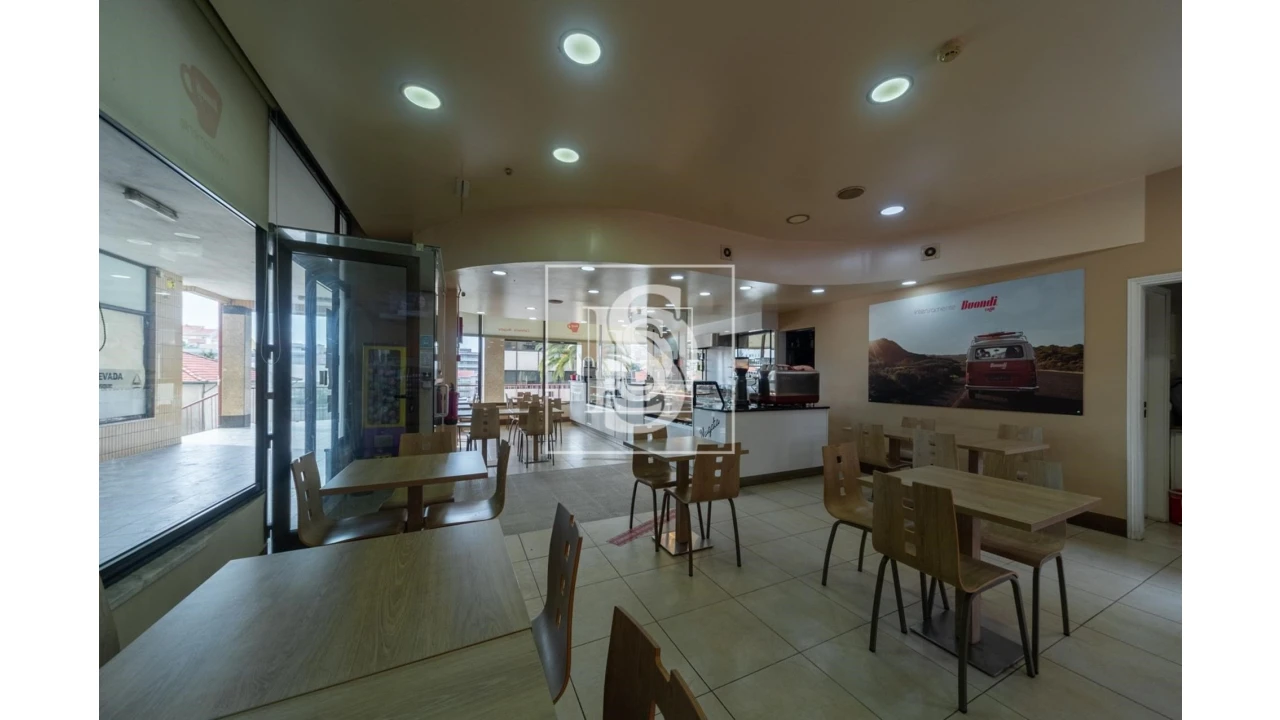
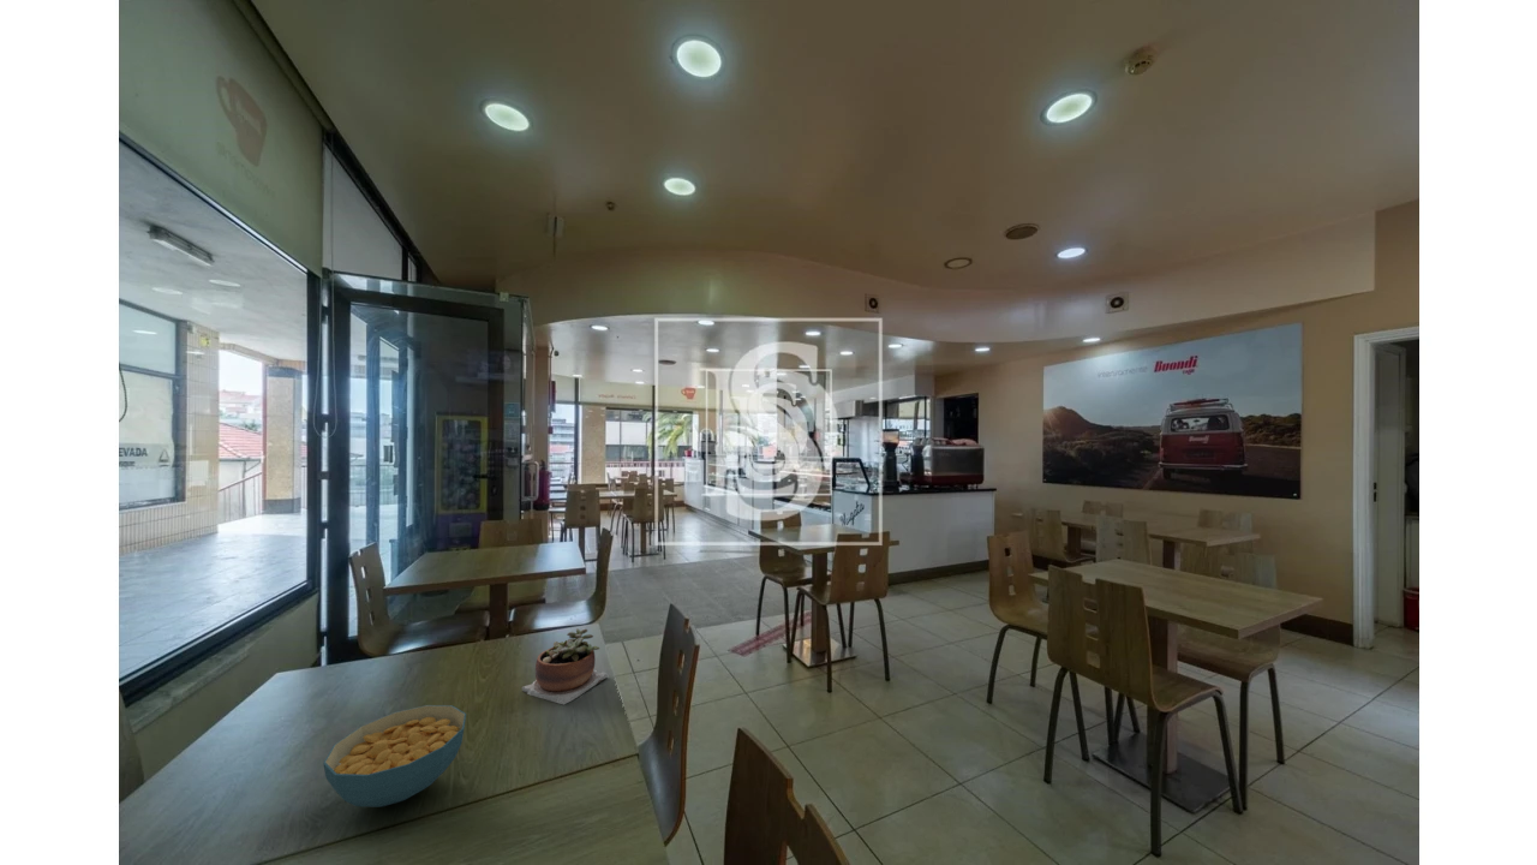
+ cereal bowl [322,704,467,809]
+ succulent plant [521,627,610,706]
